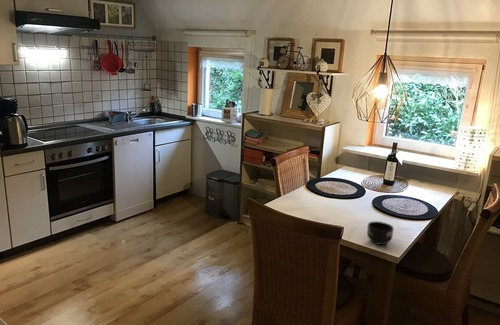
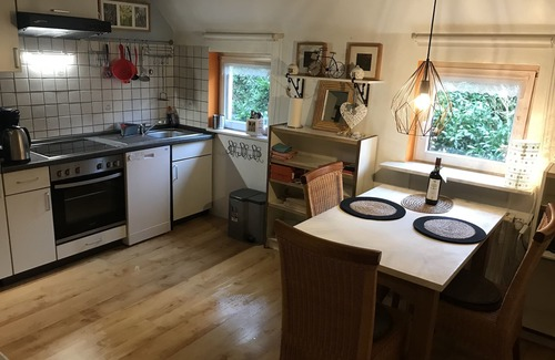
- mug [366,220,395,246]
